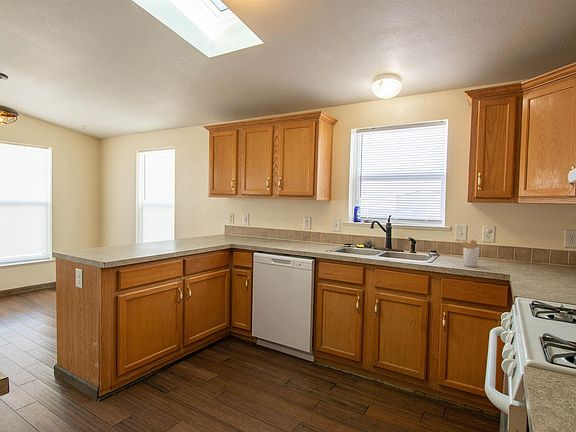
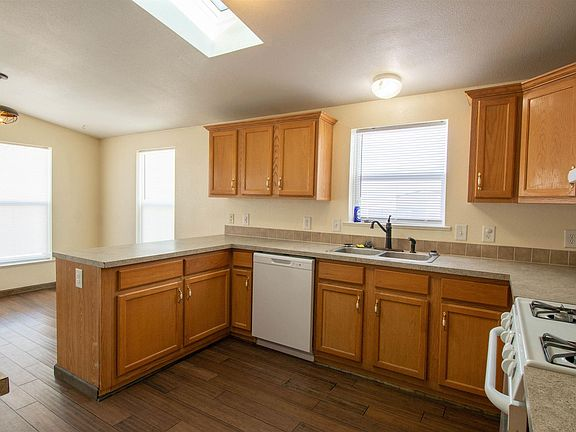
- utensil holder [456,239,480,268]
